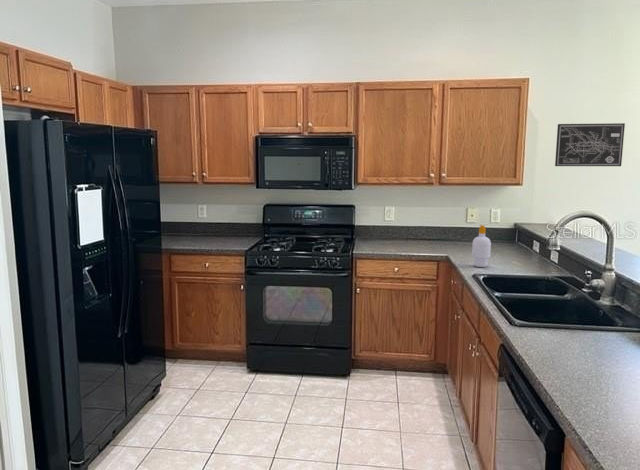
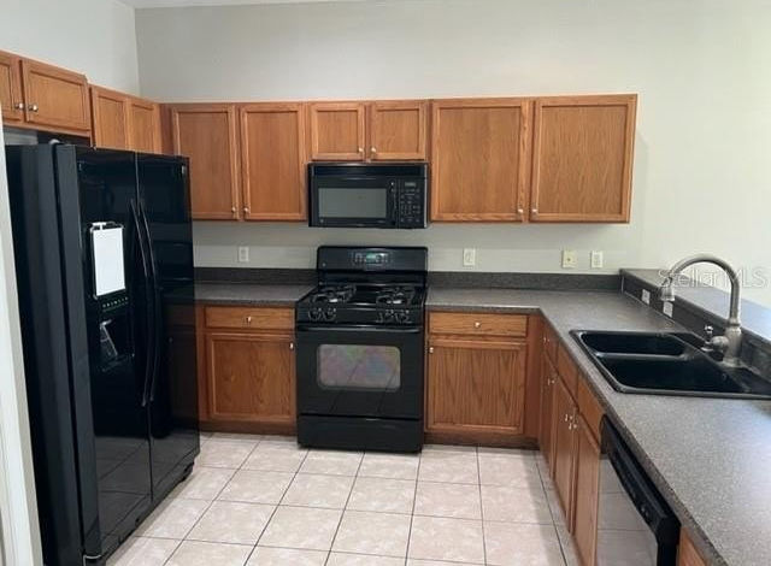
- soap bottle [471,224,492,268]
- wall art [554,122,626,167]
